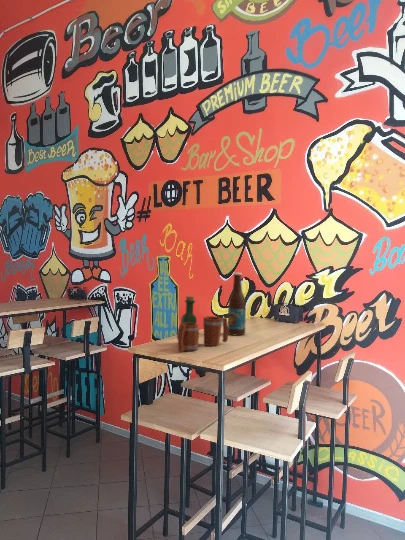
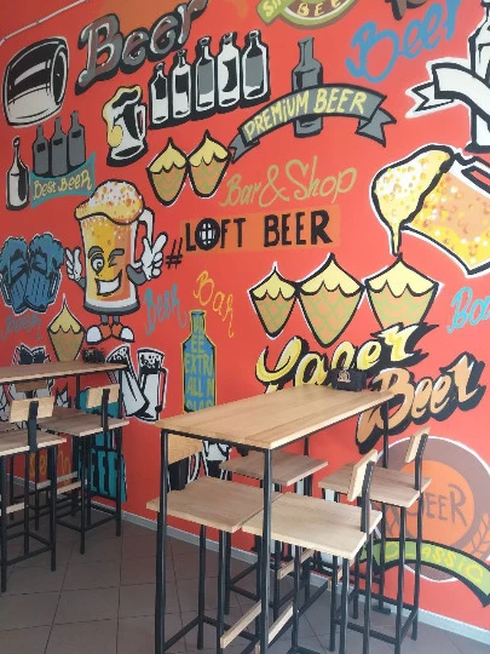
- tavern set [176,295,229,353]
- beer bottle [227,272,247,336]
